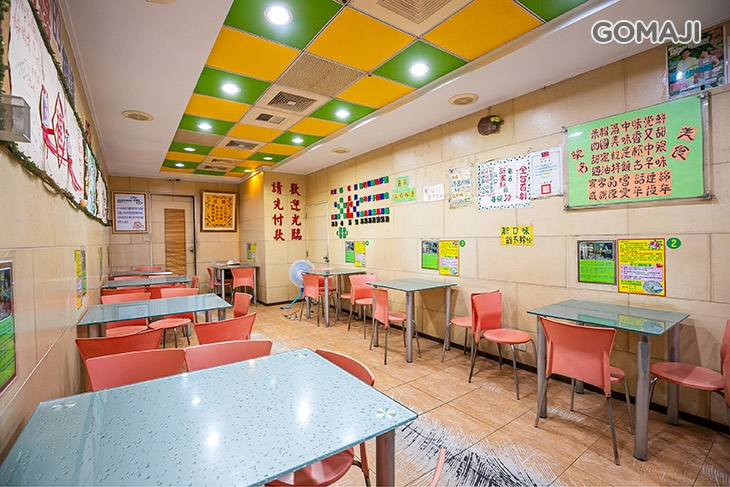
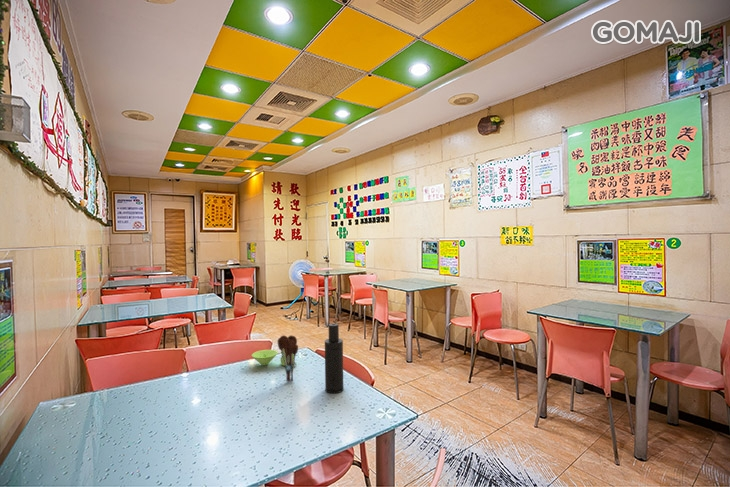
+ condiment set [251,349,294,367]
+ atomizer [324,323,345,394]
+ utensil holder [277,334,299,383]
